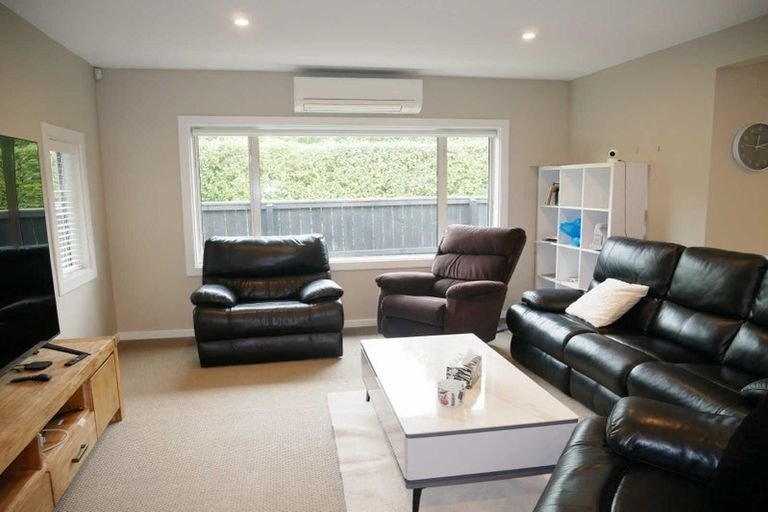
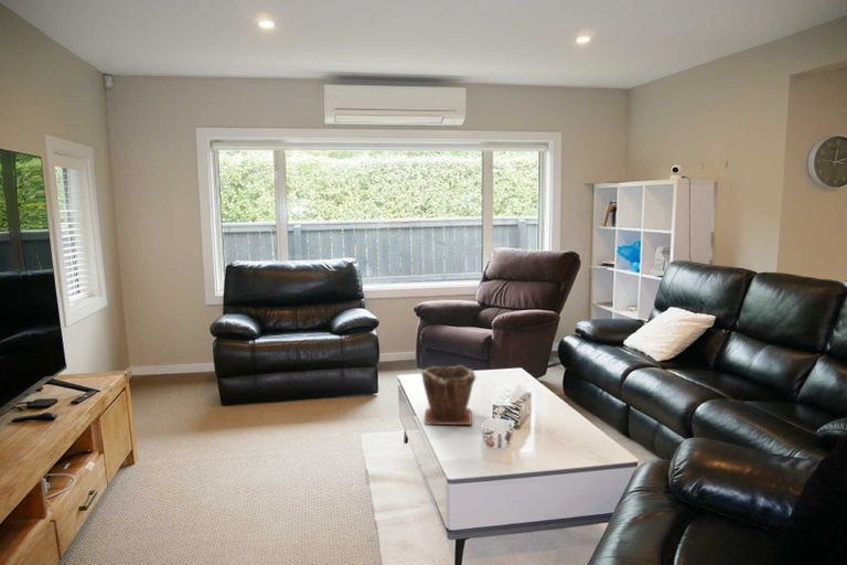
+ plant pot [420,364,478,426]
